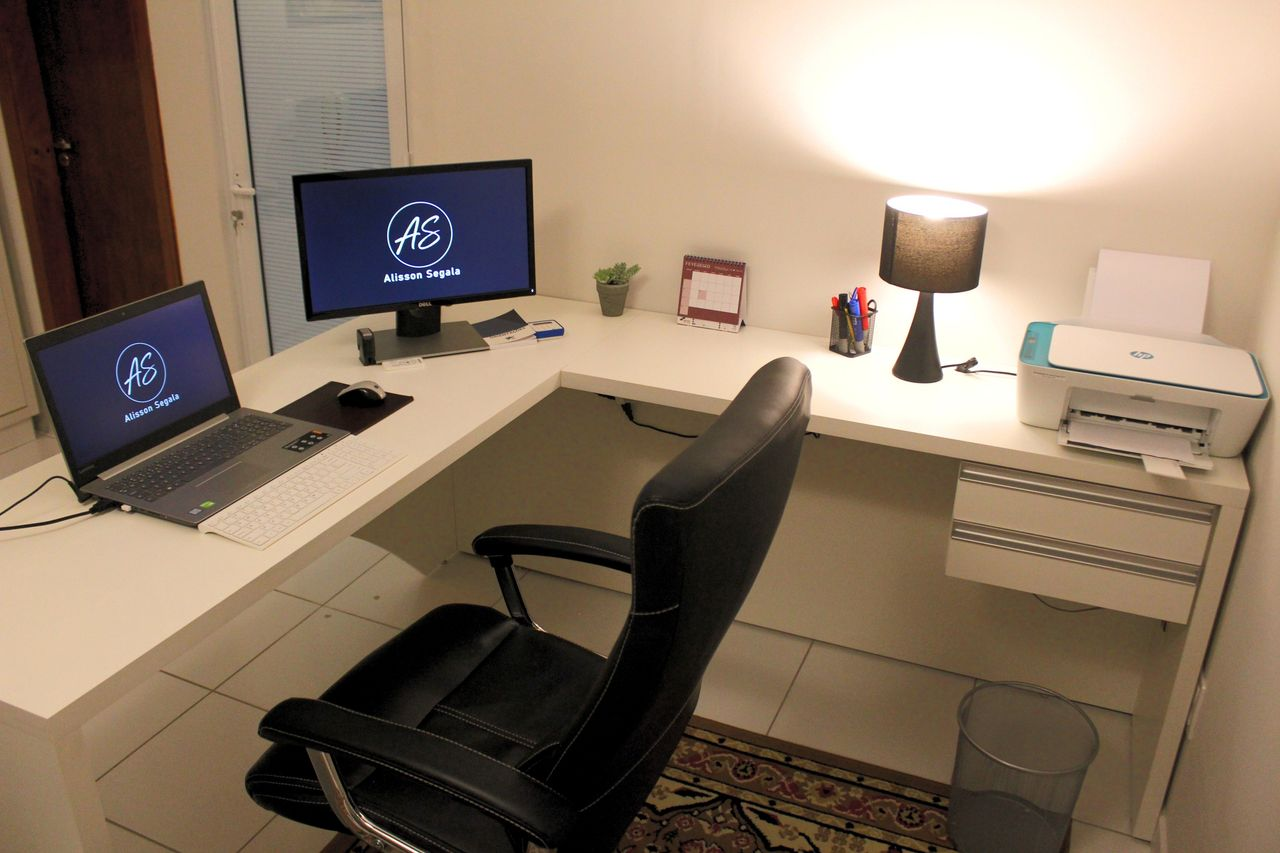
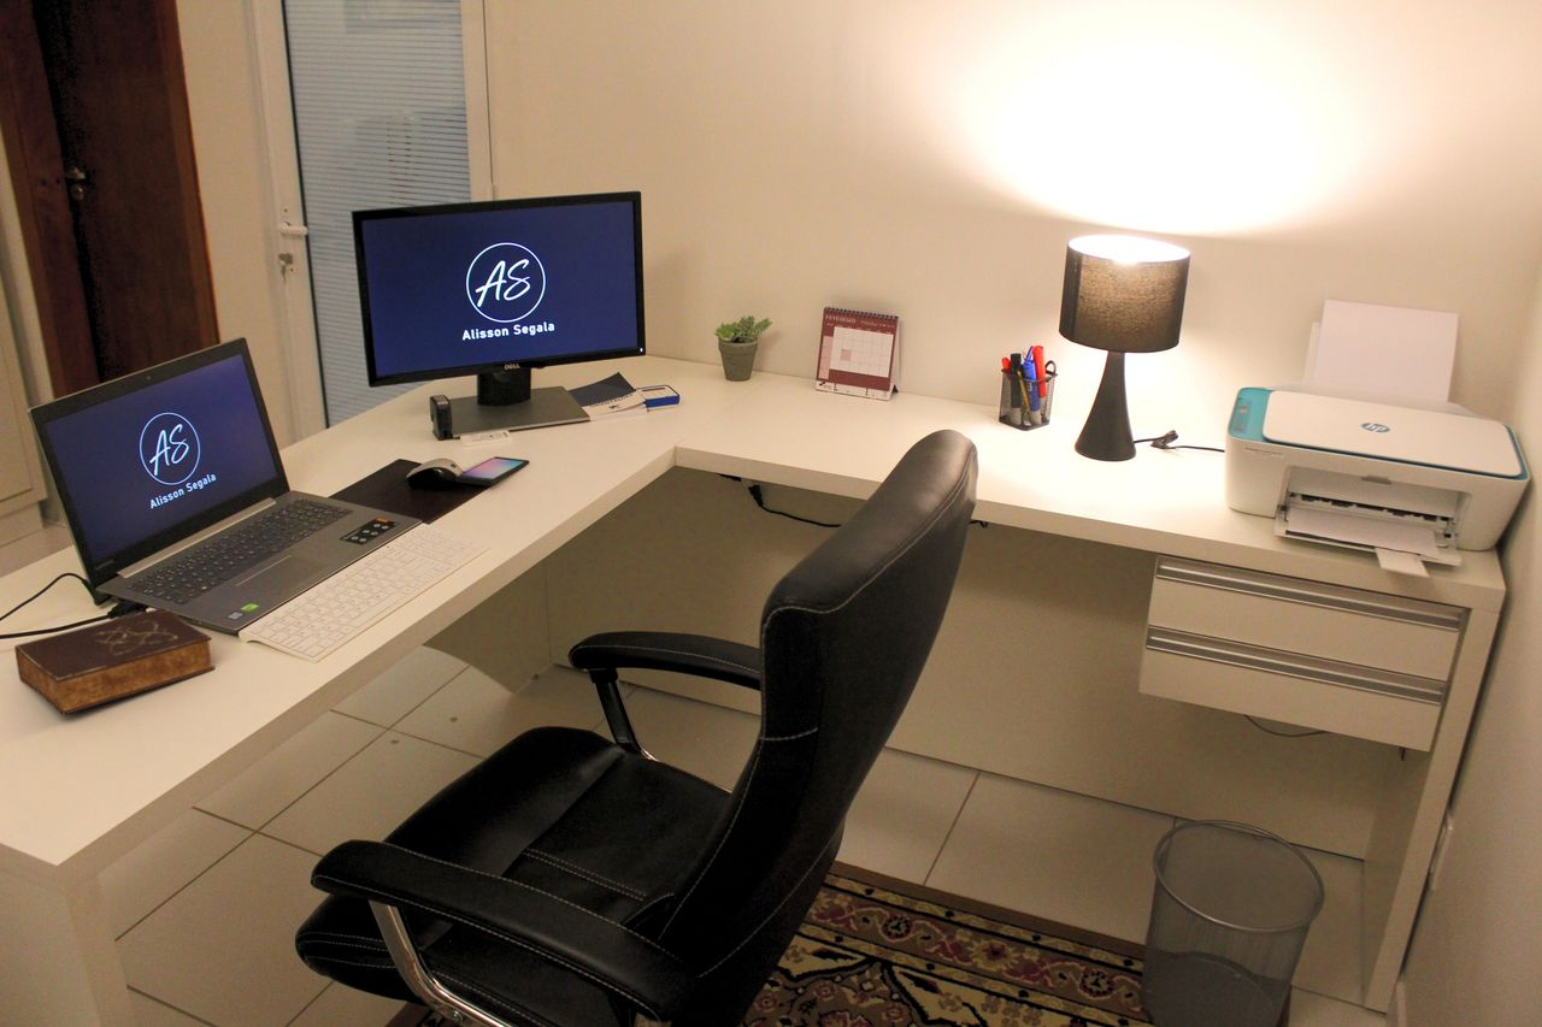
+ smartphone [454,455,530,488]
+ book [13,607,216,716]
